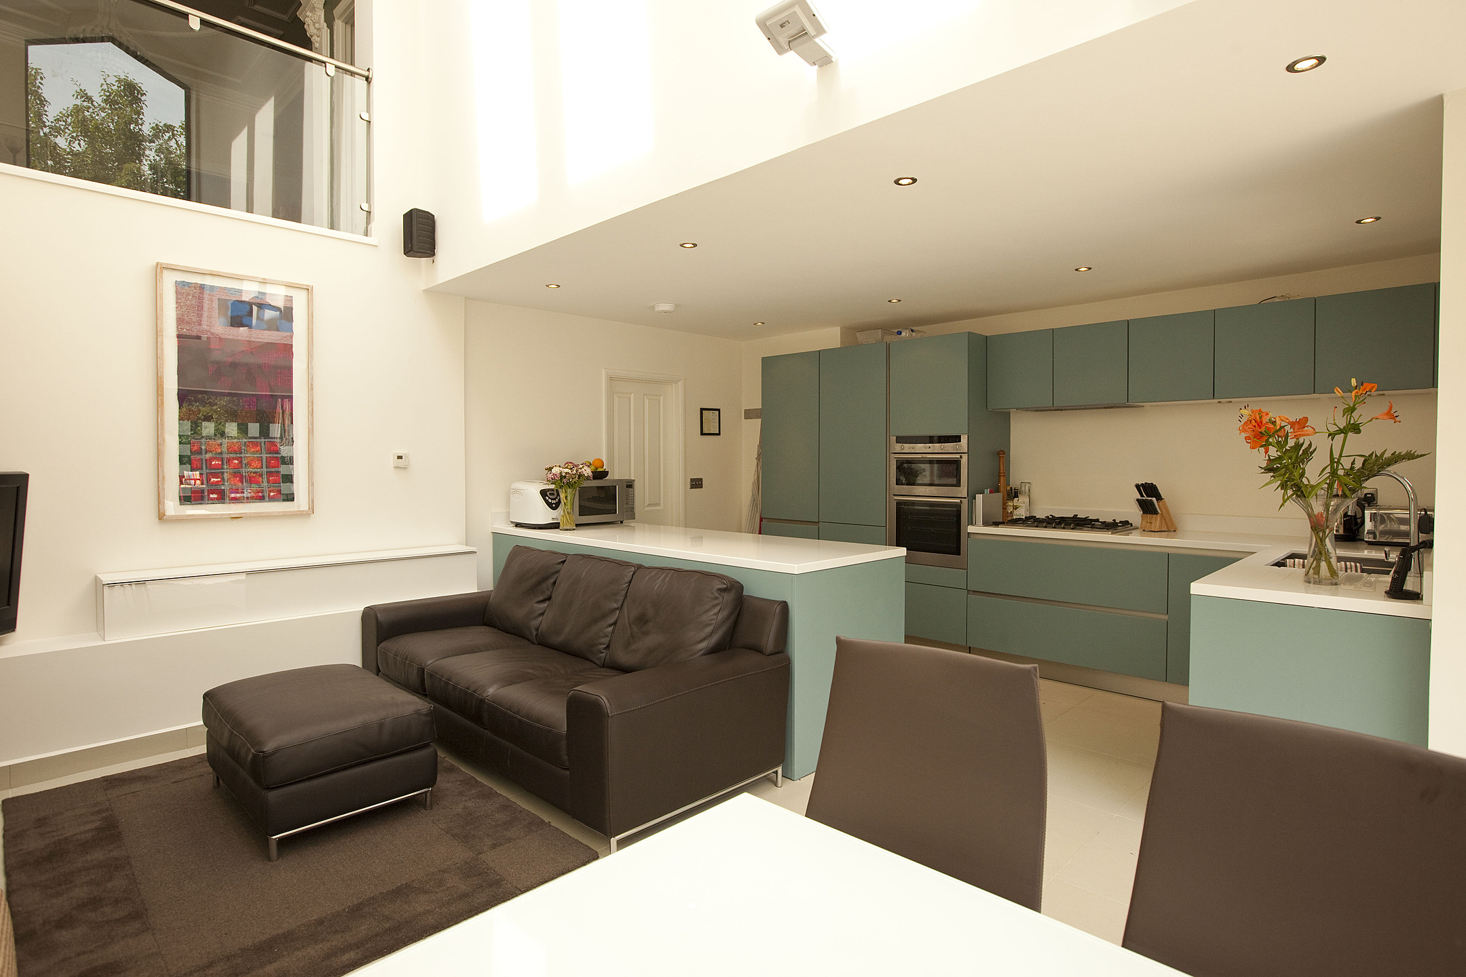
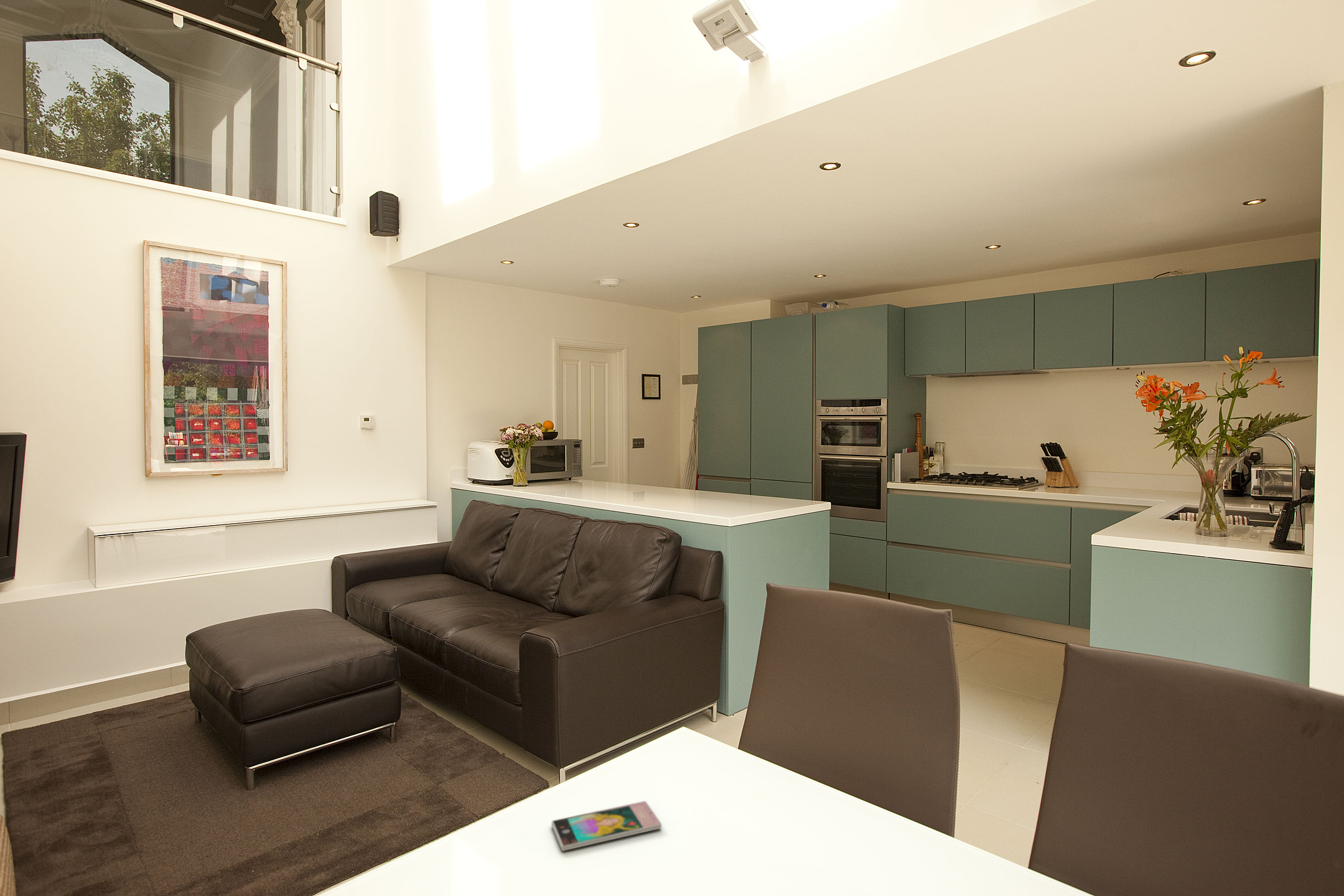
+ smartphone [551,800,662,851]
